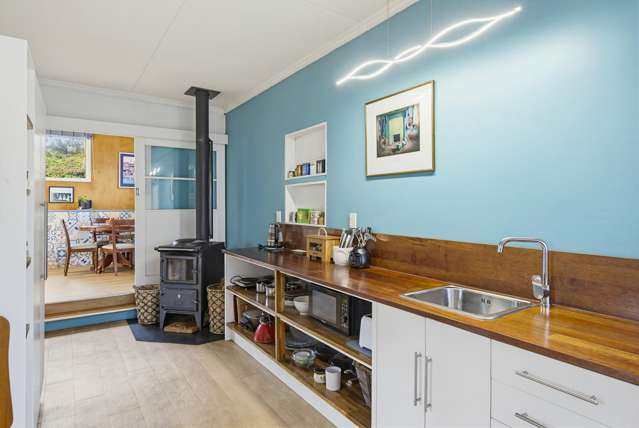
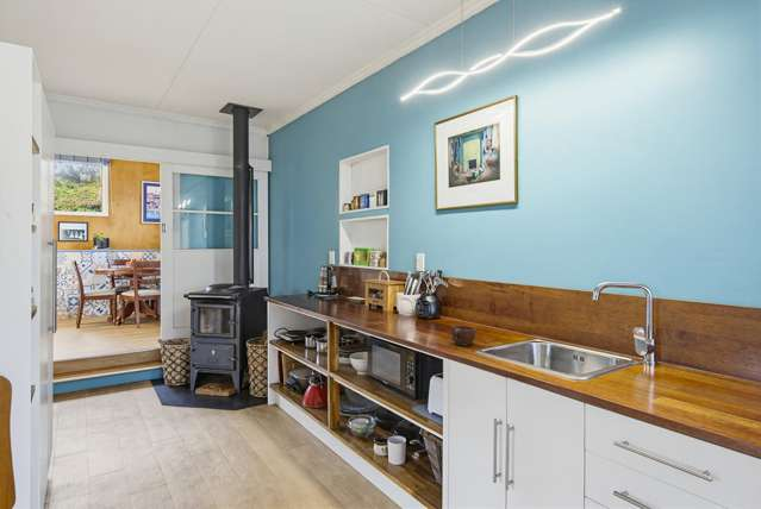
+ mug [450,325,478,347]
